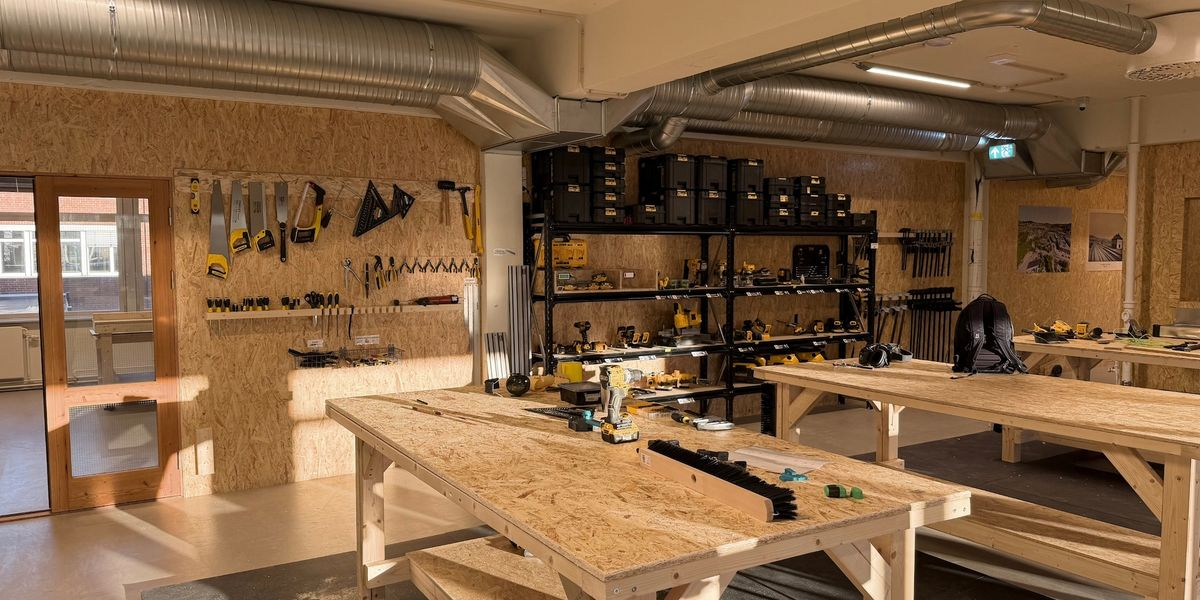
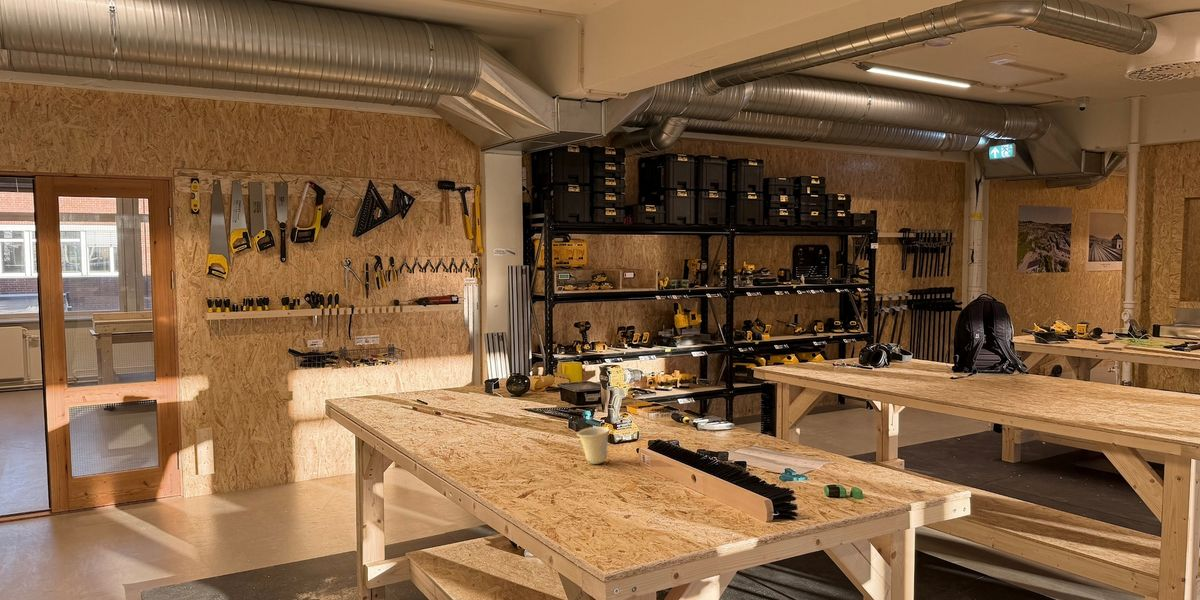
+ cup [576,426,611,465]
